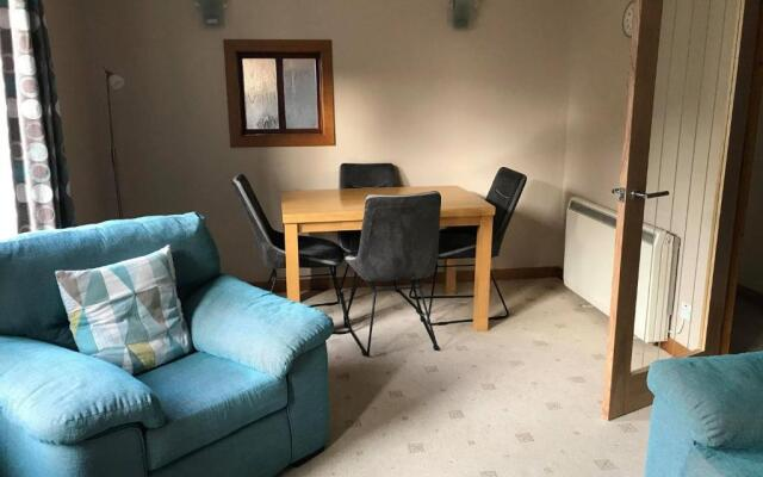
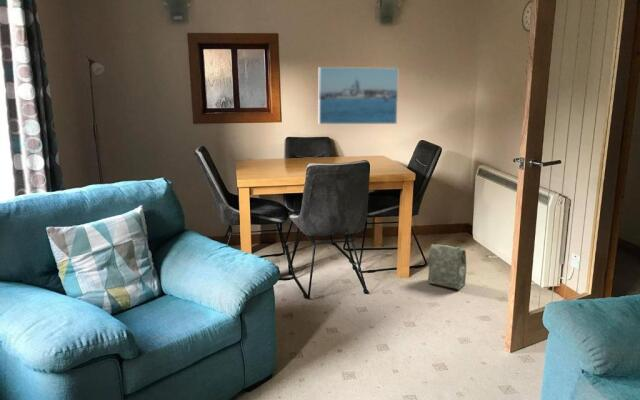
+ bag [427,243,467,291]
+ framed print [317,66,400,125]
